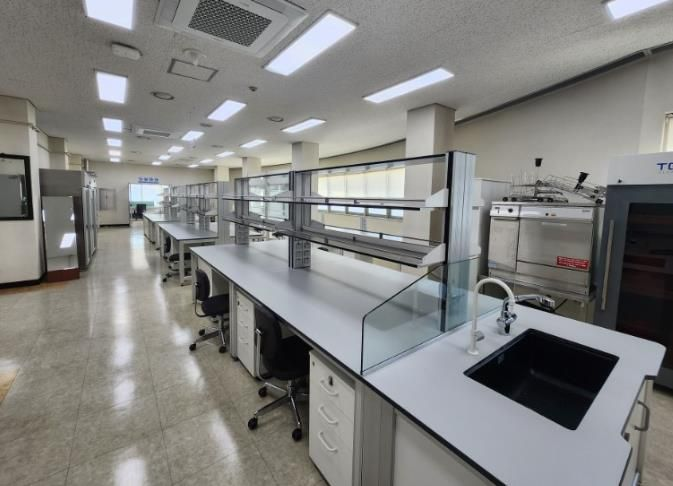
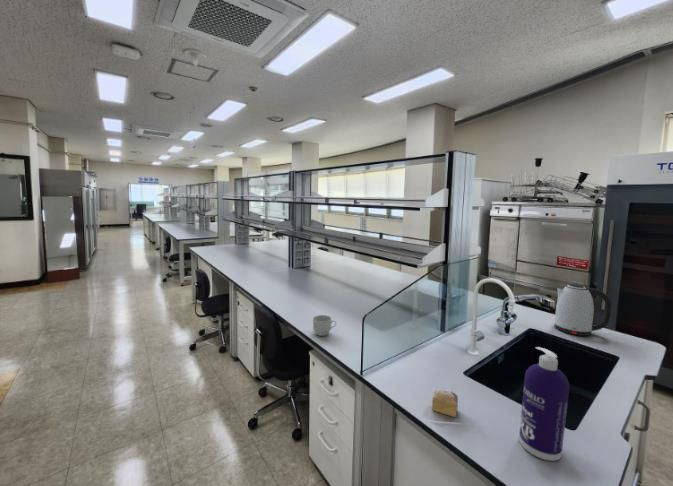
+ mug [312,314,338,337]
+ spray bottle [518,346,570,462]
+ kettle [553,283,613,337]
+ cake slice [431,389,459,418]
